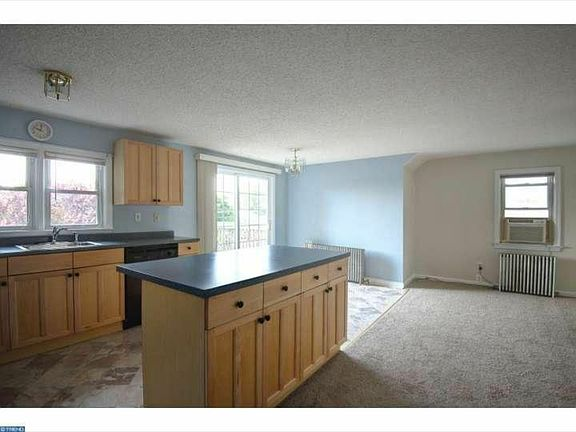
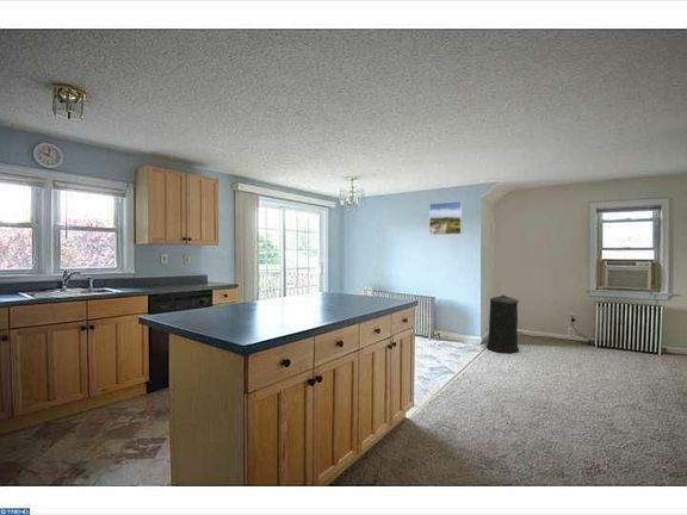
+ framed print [428,200,463,236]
+ trash can [485,293,520,354]
